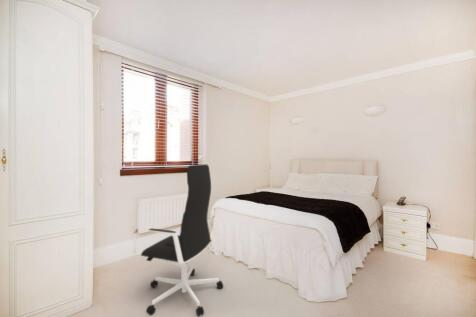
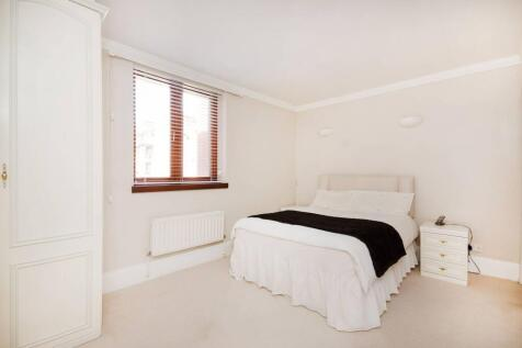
- office chair [140,163,224,317]
